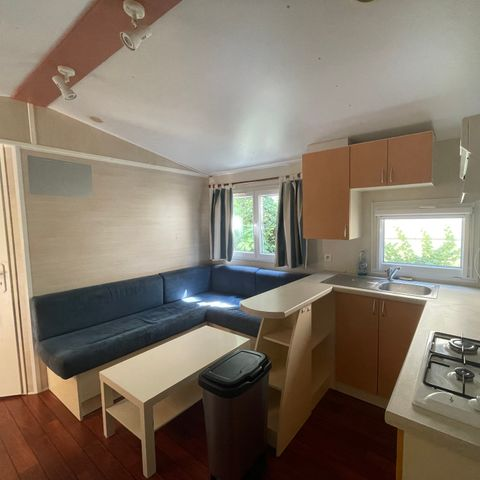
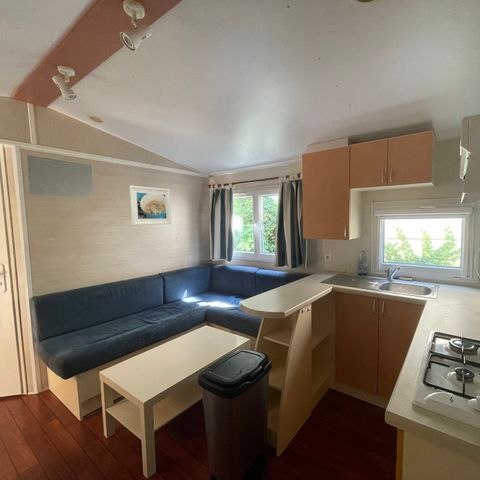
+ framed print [129,185,172,226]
